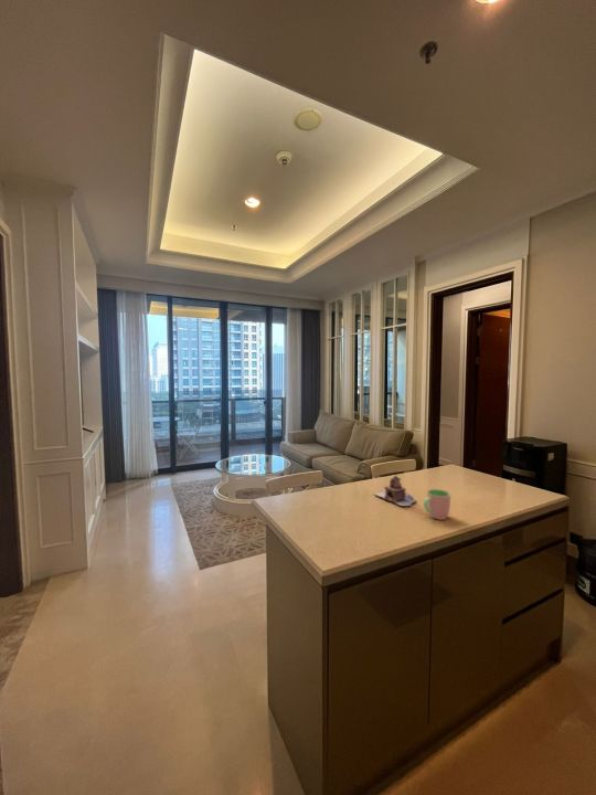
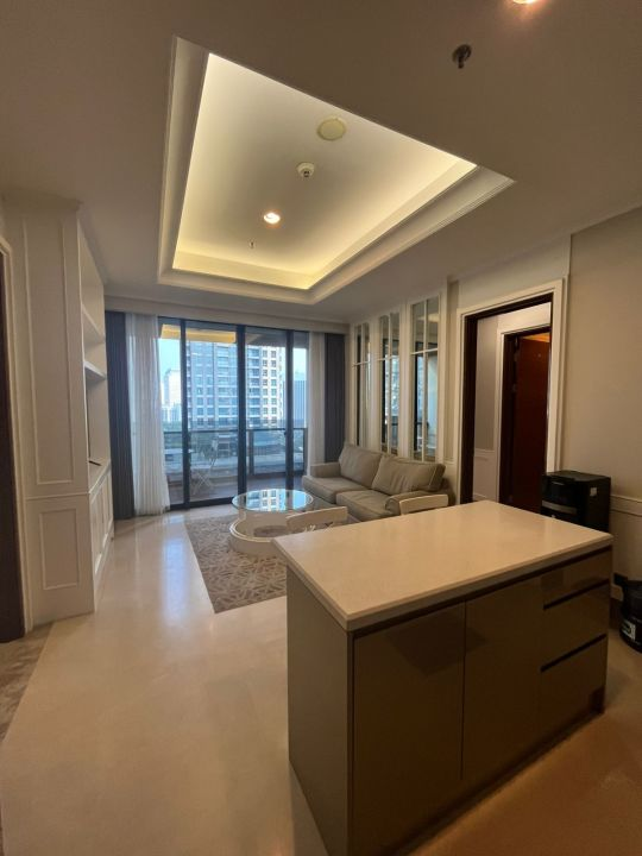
- teapot [373,475,417,507]
- cup [423,488,451,521]
